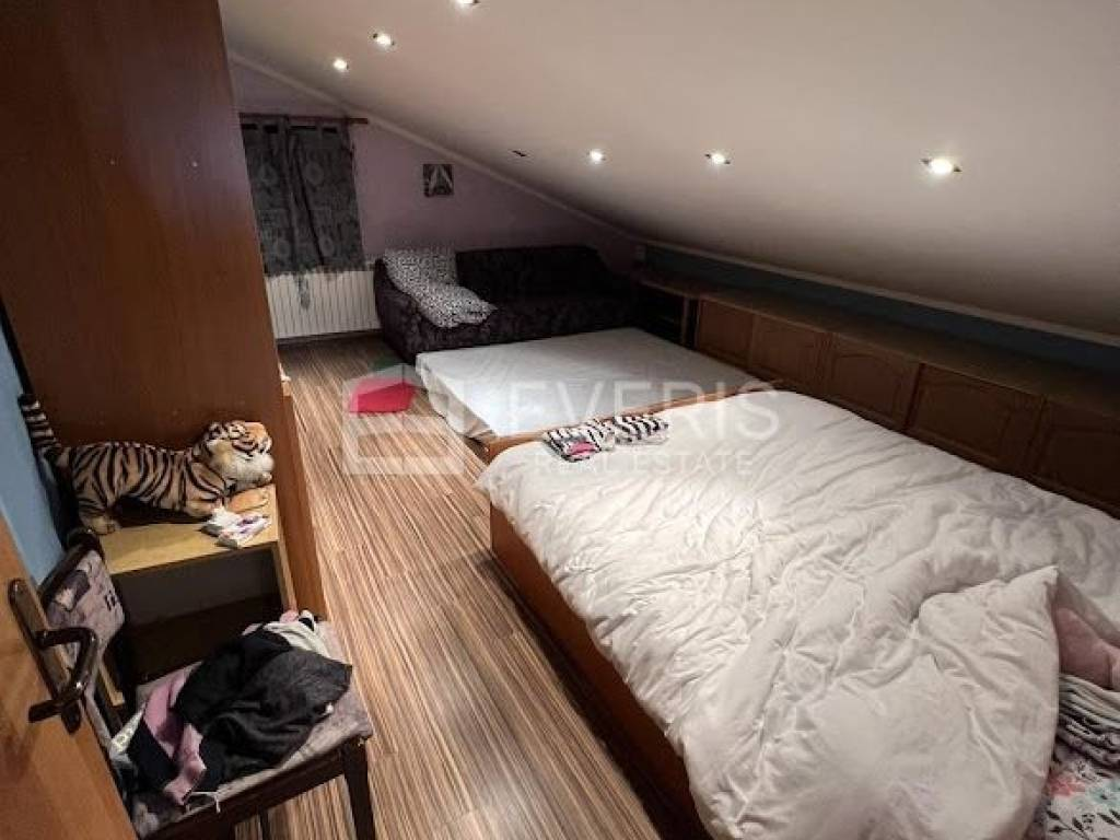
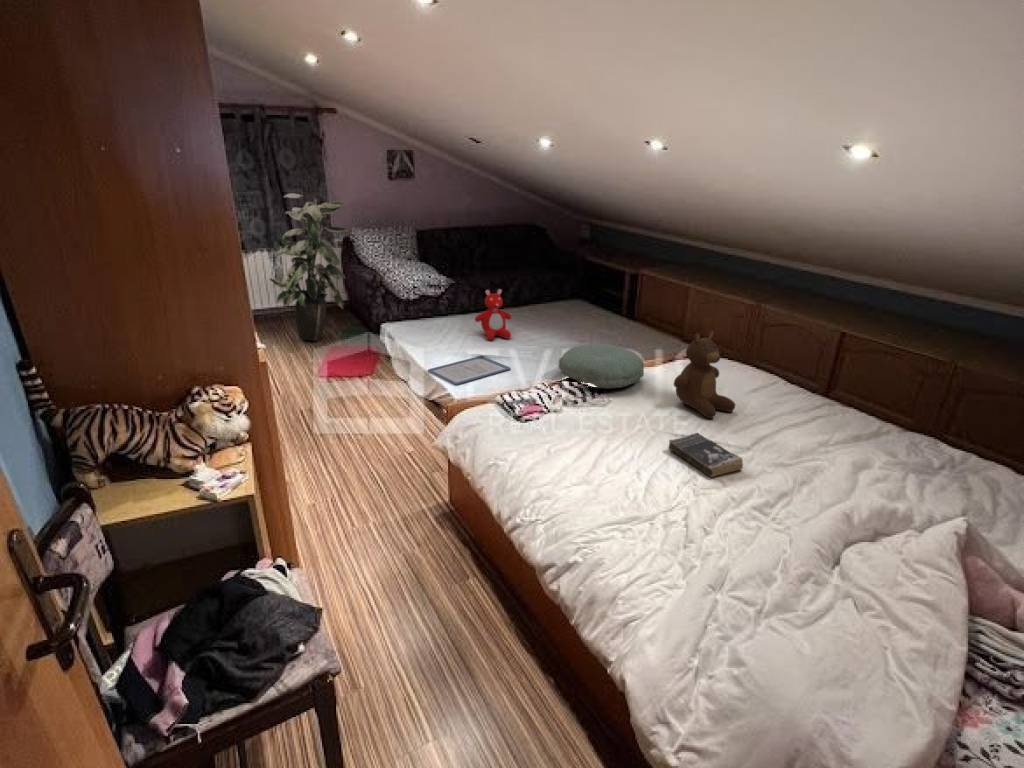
+ book [667,432,744,478]
+ pillow [557,343,645,390]
+ indoor plant [269,192,349,342]
+ teddy bear [673,329,736,419]
+ teddy bear [474,288,513,341]
+ tablet [427,355,512,386]
